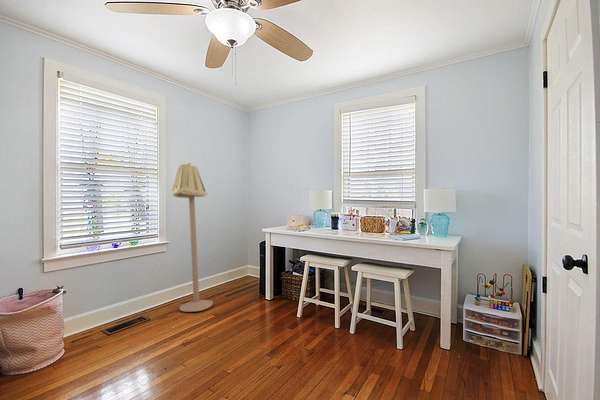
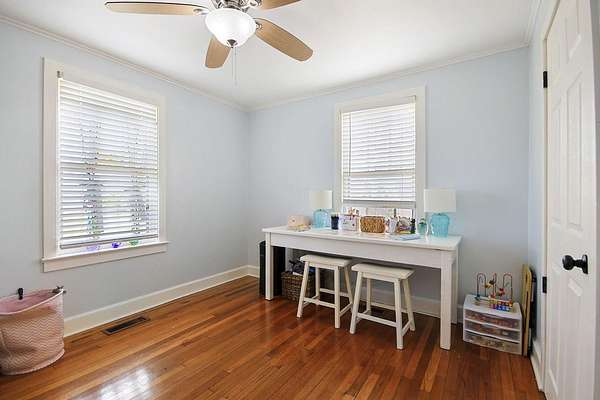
- floor lamp [171,162,214,313]
